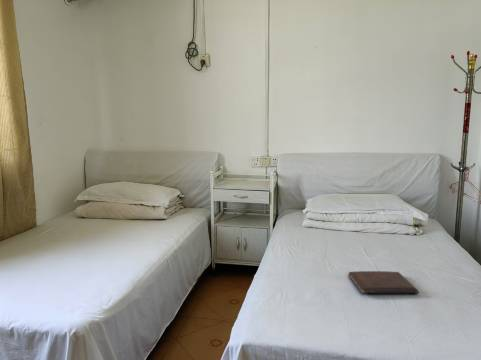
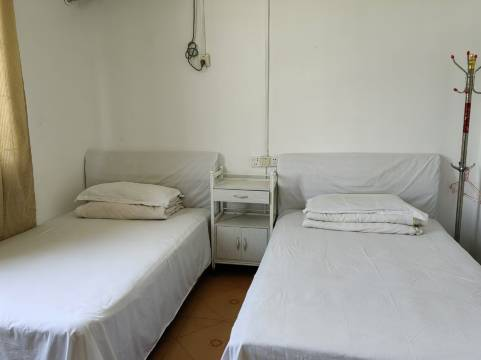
- book [347,270,420,294]
